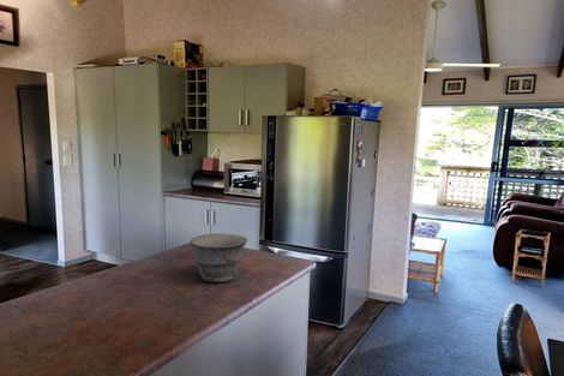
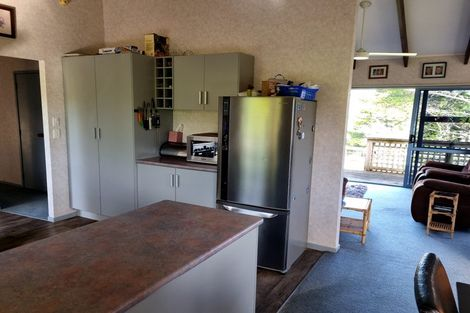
- bowl [190,232,248,284]
